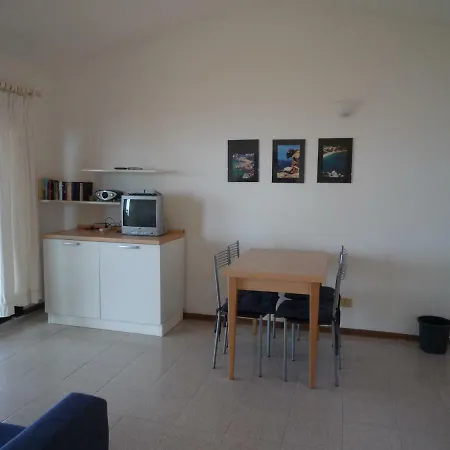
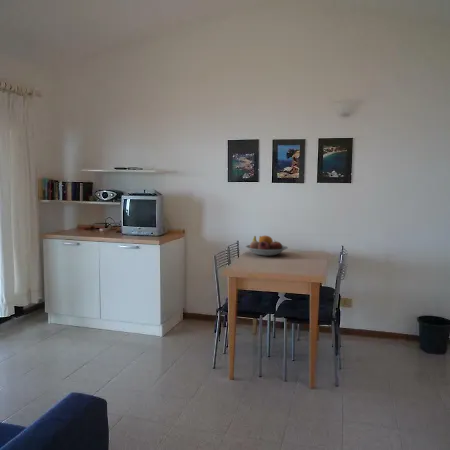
+ fruit bowl [245,235,289,257]
